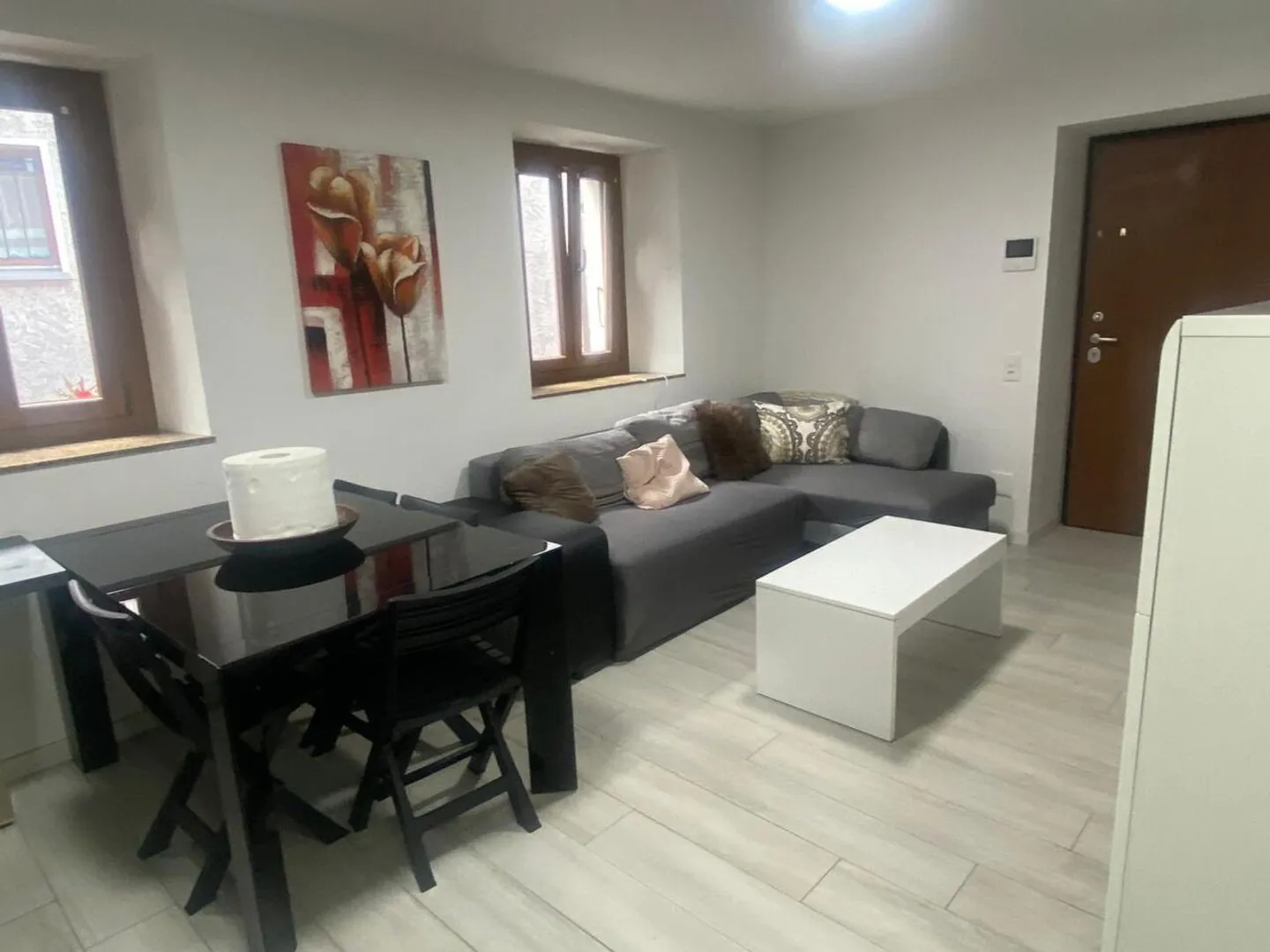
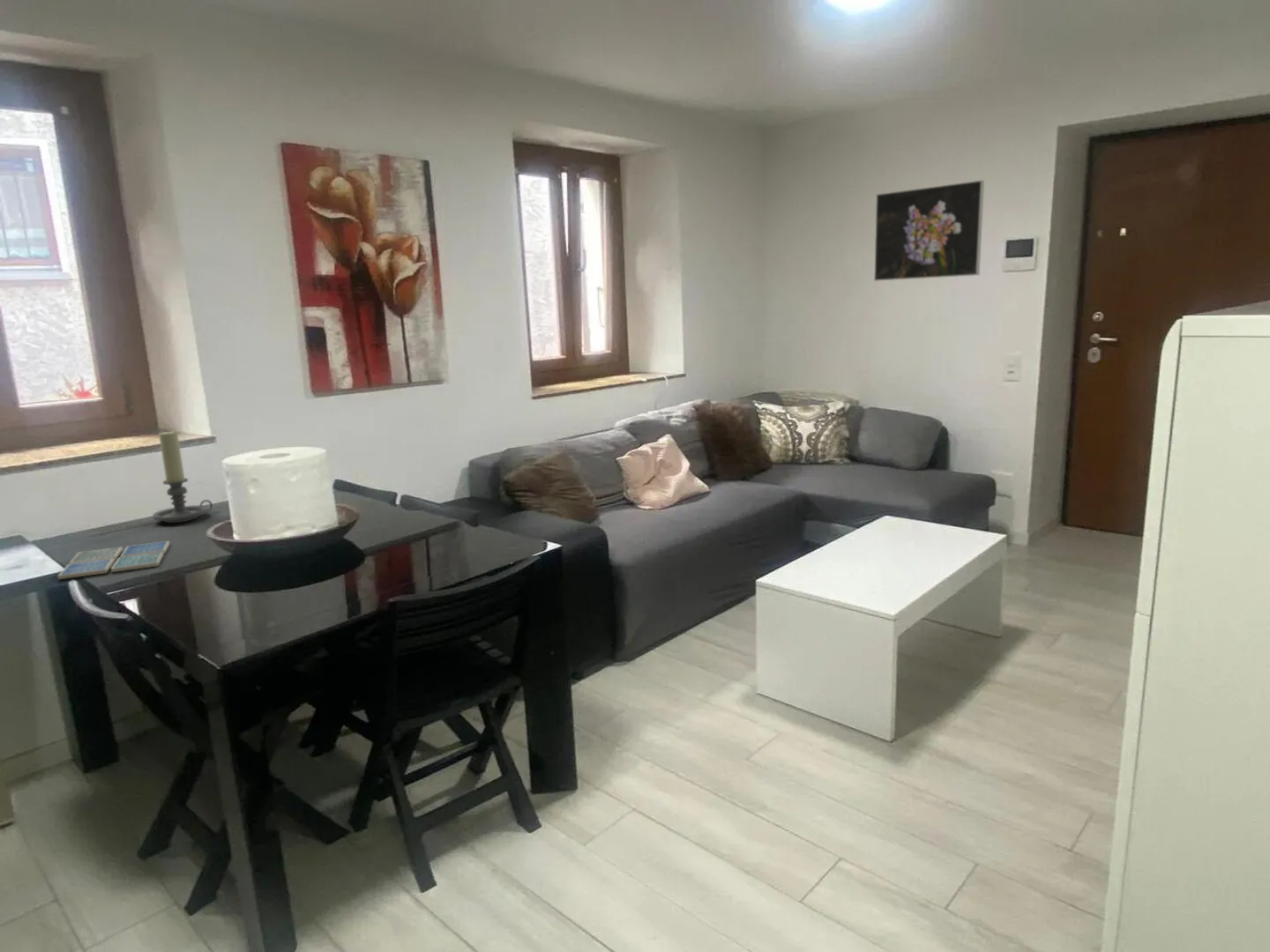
+ candle holder [152,429,213,524]
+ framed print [873,179,985,282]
+ drink coaster [56,540,171,580]
